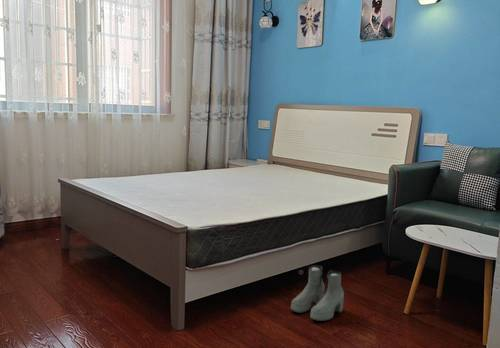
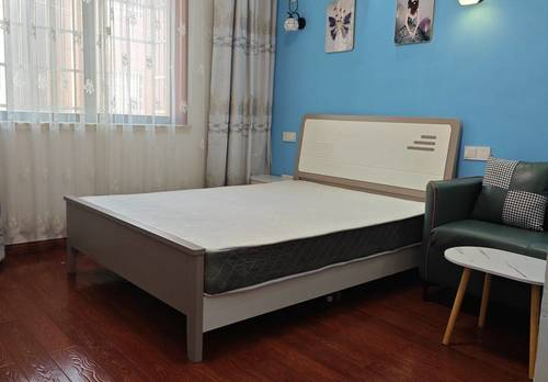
- boots [290,264,345,322]
